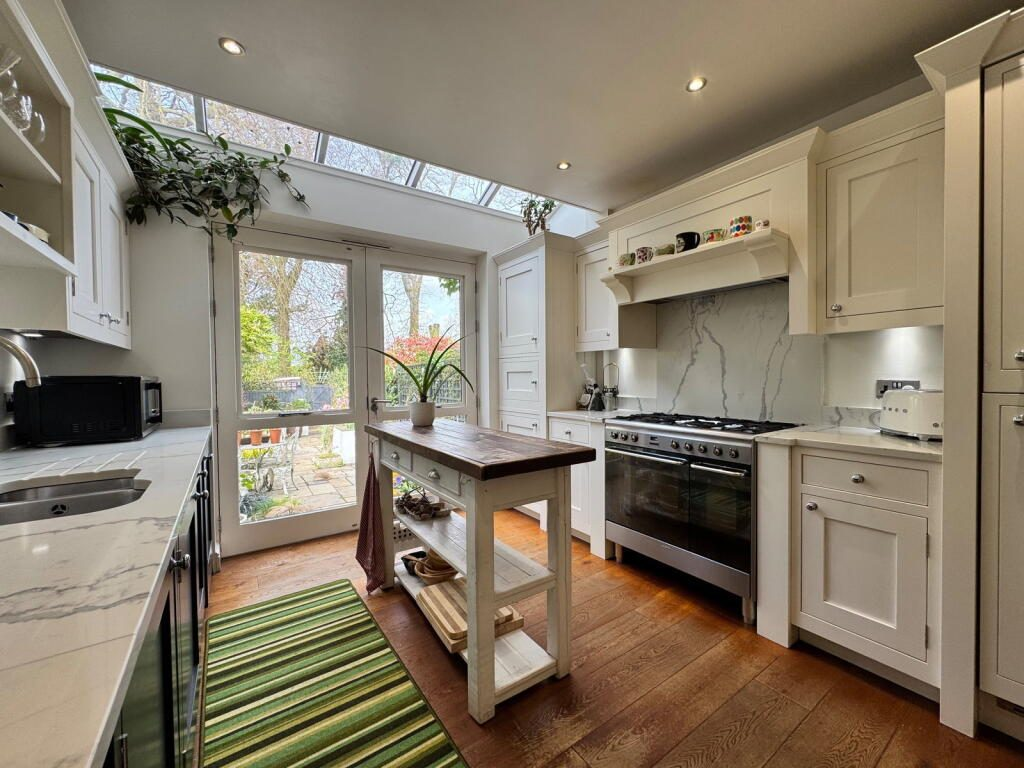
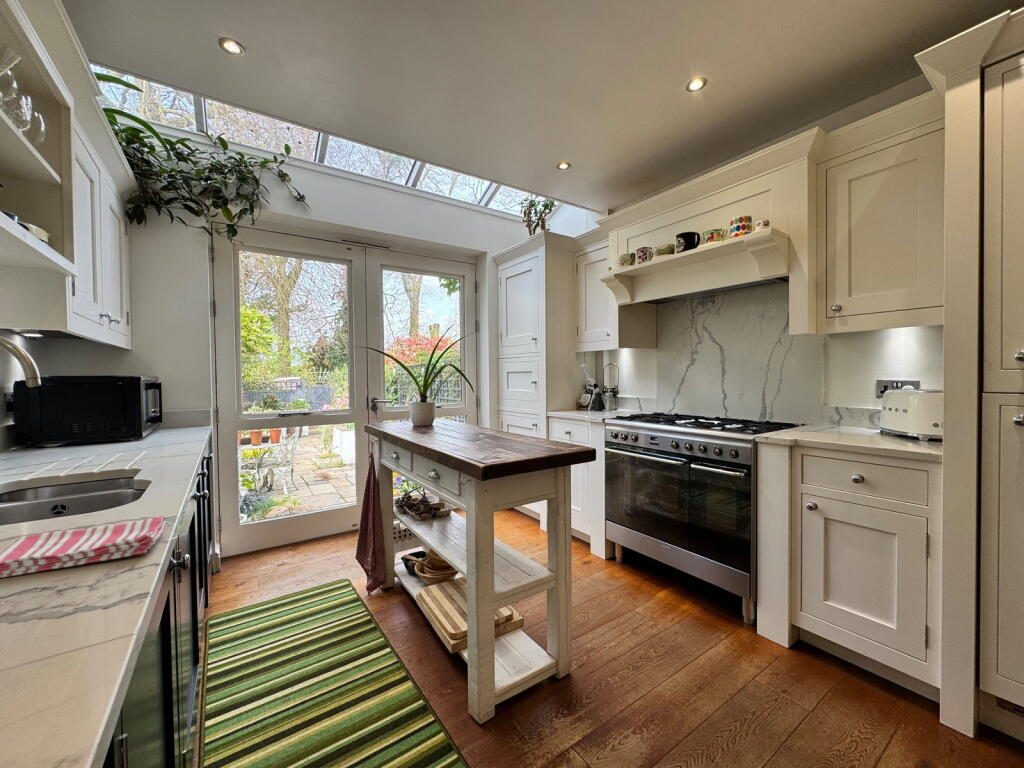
+ dish towel [0,515,167,579]
